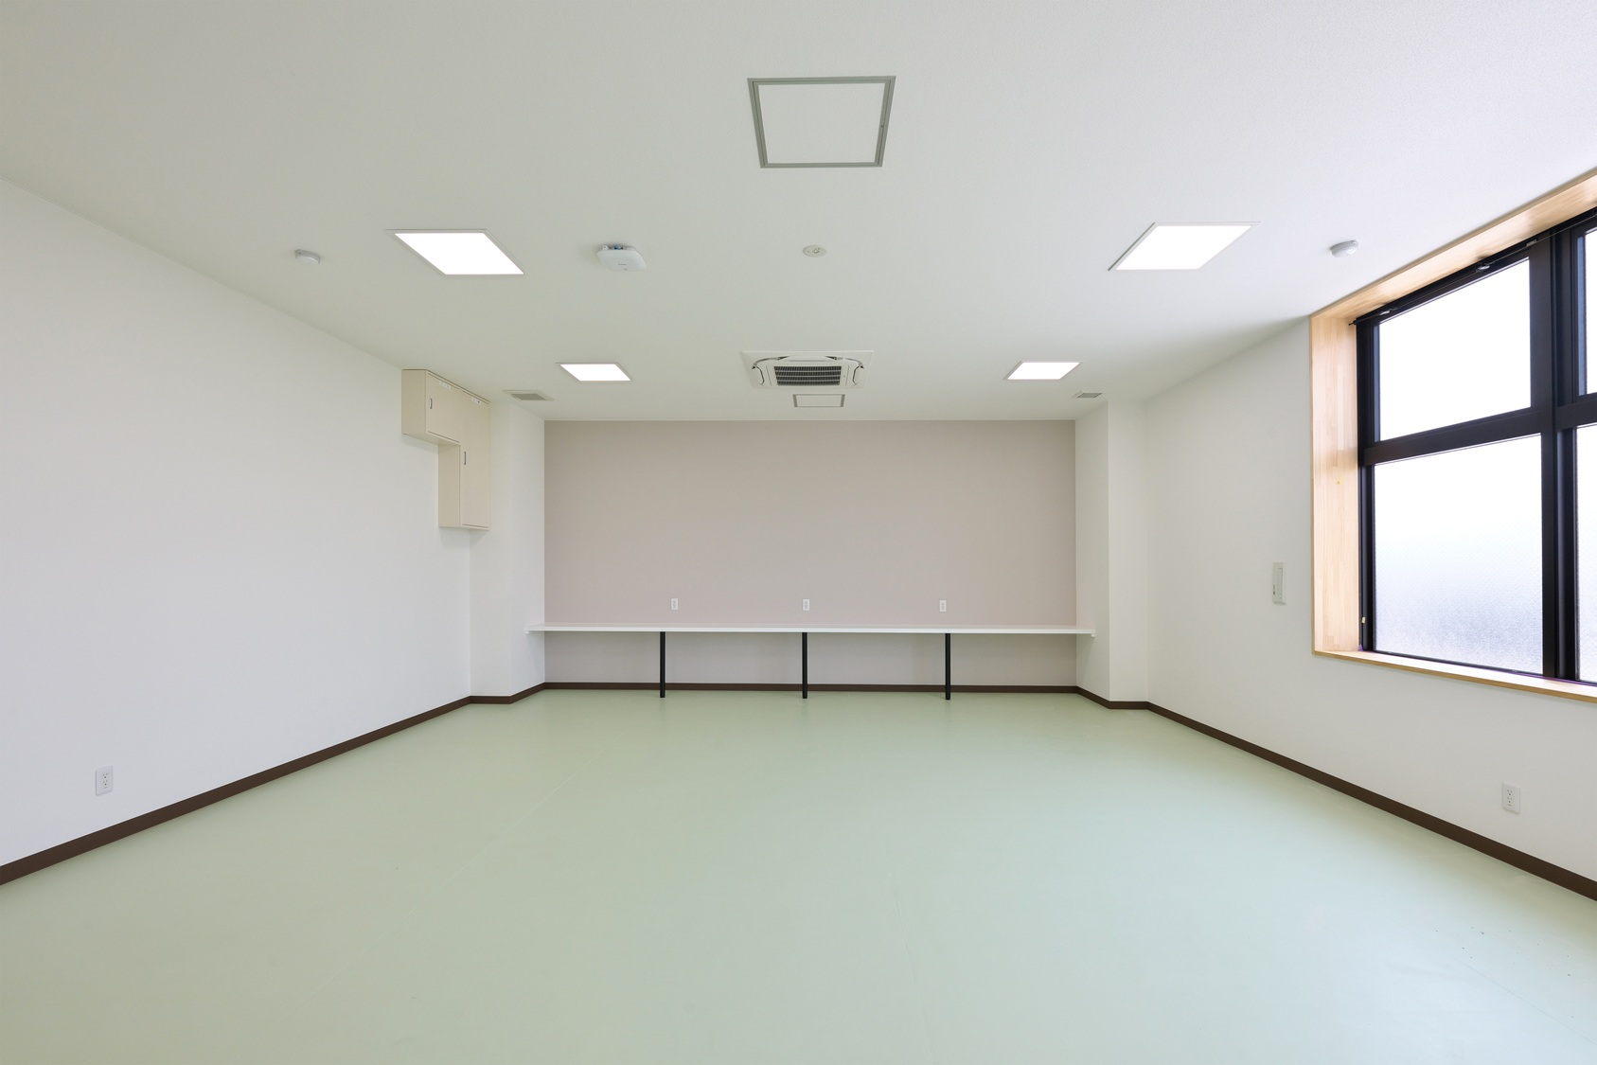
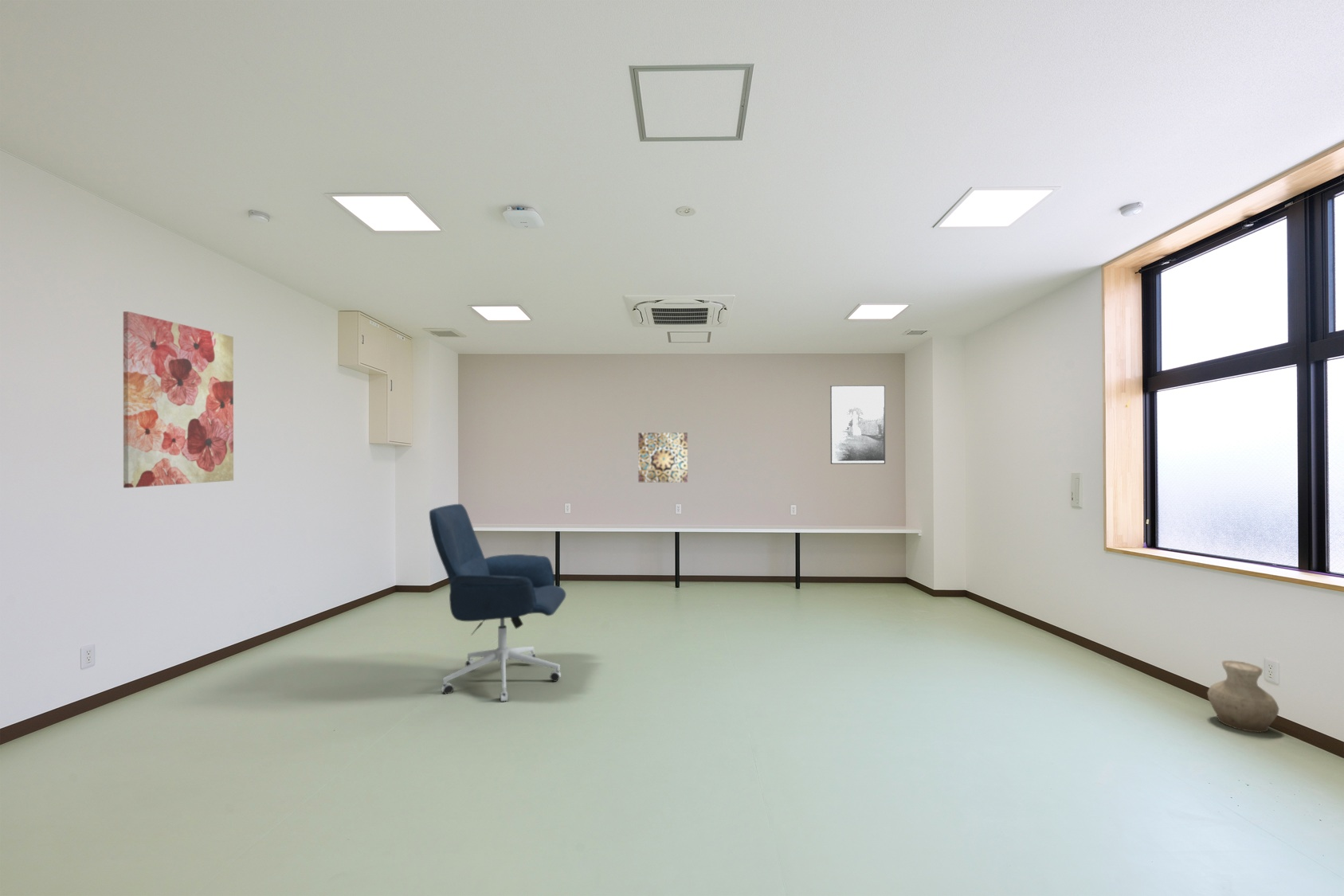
+ vase [1206,659,1279,734]
+ office chair [429,503,566,702]
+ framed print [829,385,886,465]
+ wall art [123,311,234,489]
+ wall art [637,432,688,483]
